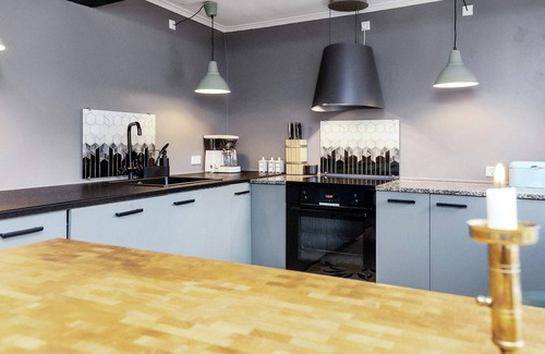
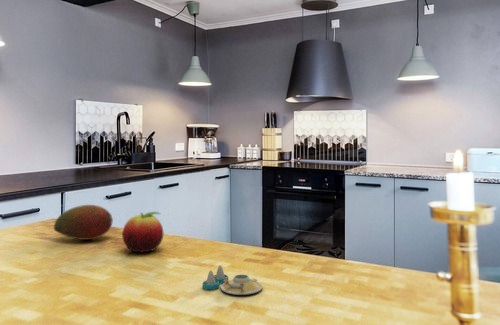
+ salt and pepper shaker set [201,264,264,296]
+ fruit [121,211,164,253]
+ fruit [53,204,114,241]
